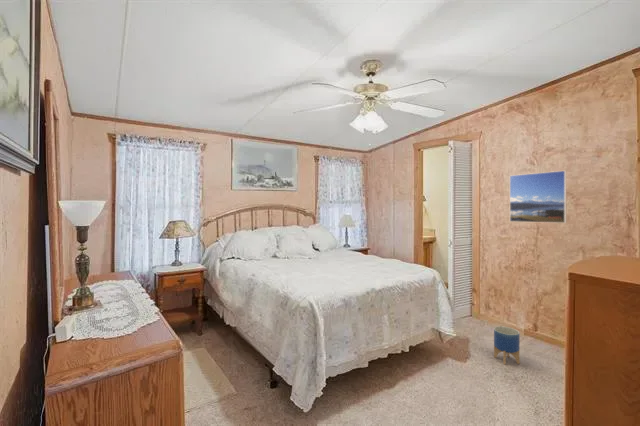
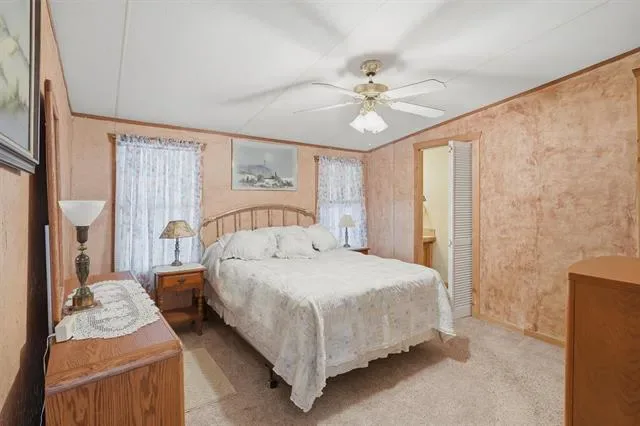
- planter [493,325,521,366]
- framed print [509,170,567,224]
